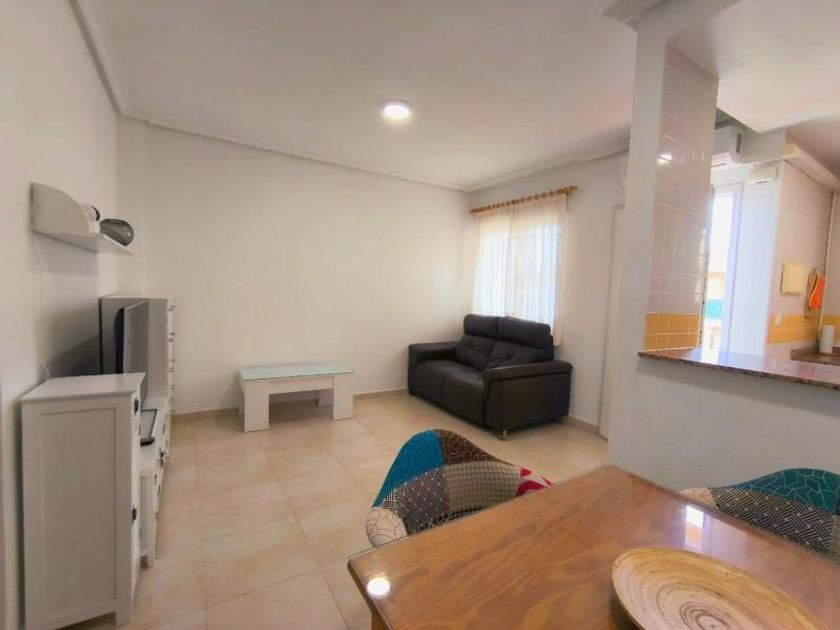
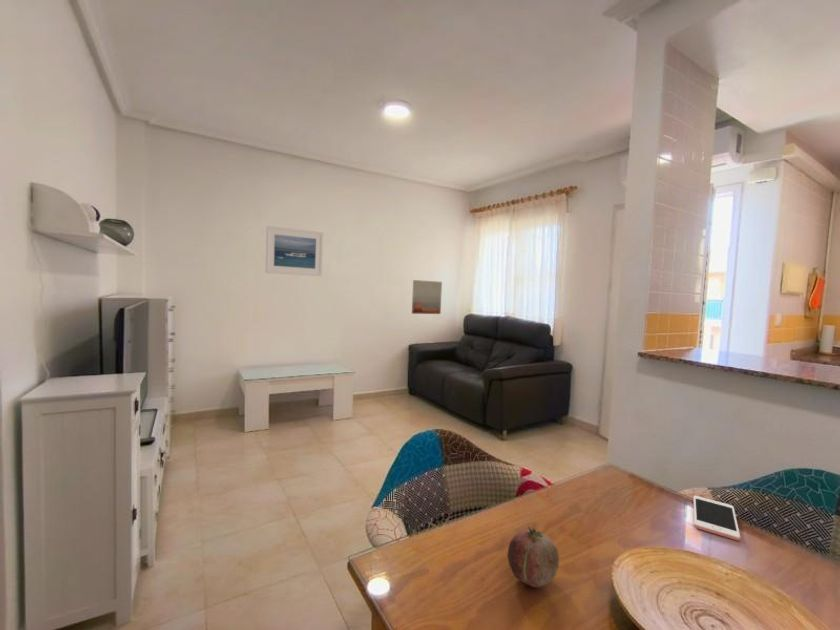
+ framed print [265,225,324,277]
+ wall art [411,279,443,315]
+ fruit [506,525,560,589]
+ cell phone [693,495,741,542]
